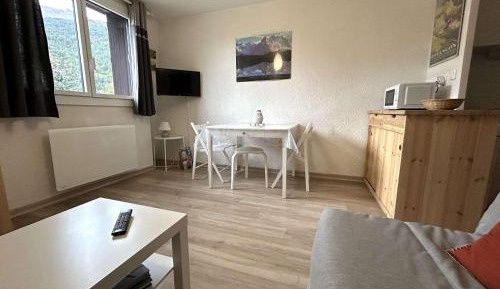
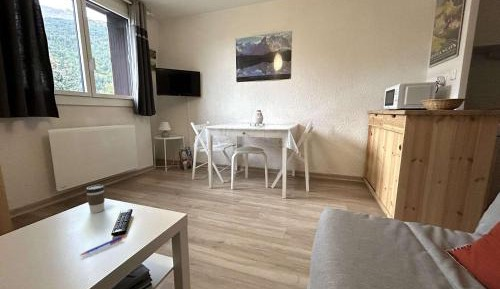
+ pen [78,235,125,257]
+ coffee cup [85,184,106,214]
